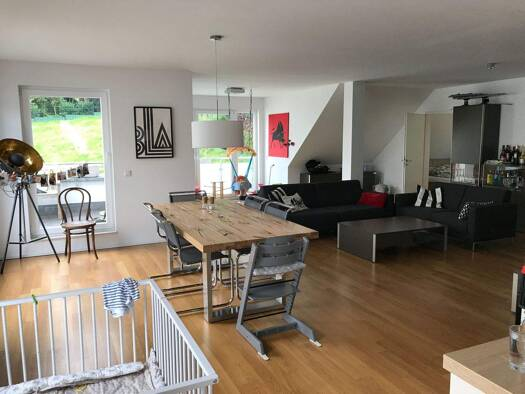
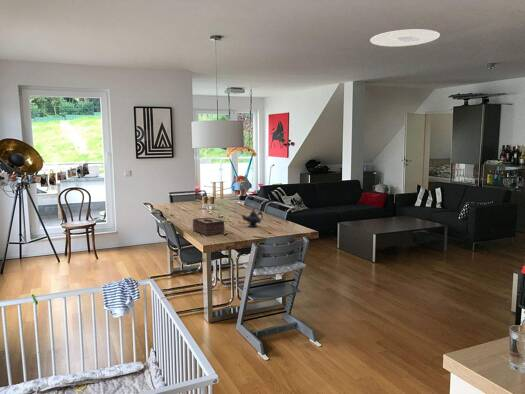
+ teapot [241,207,264,228]
+ tissue box [192,216,226,237]
+ ceiling light [369,28,441,47]
